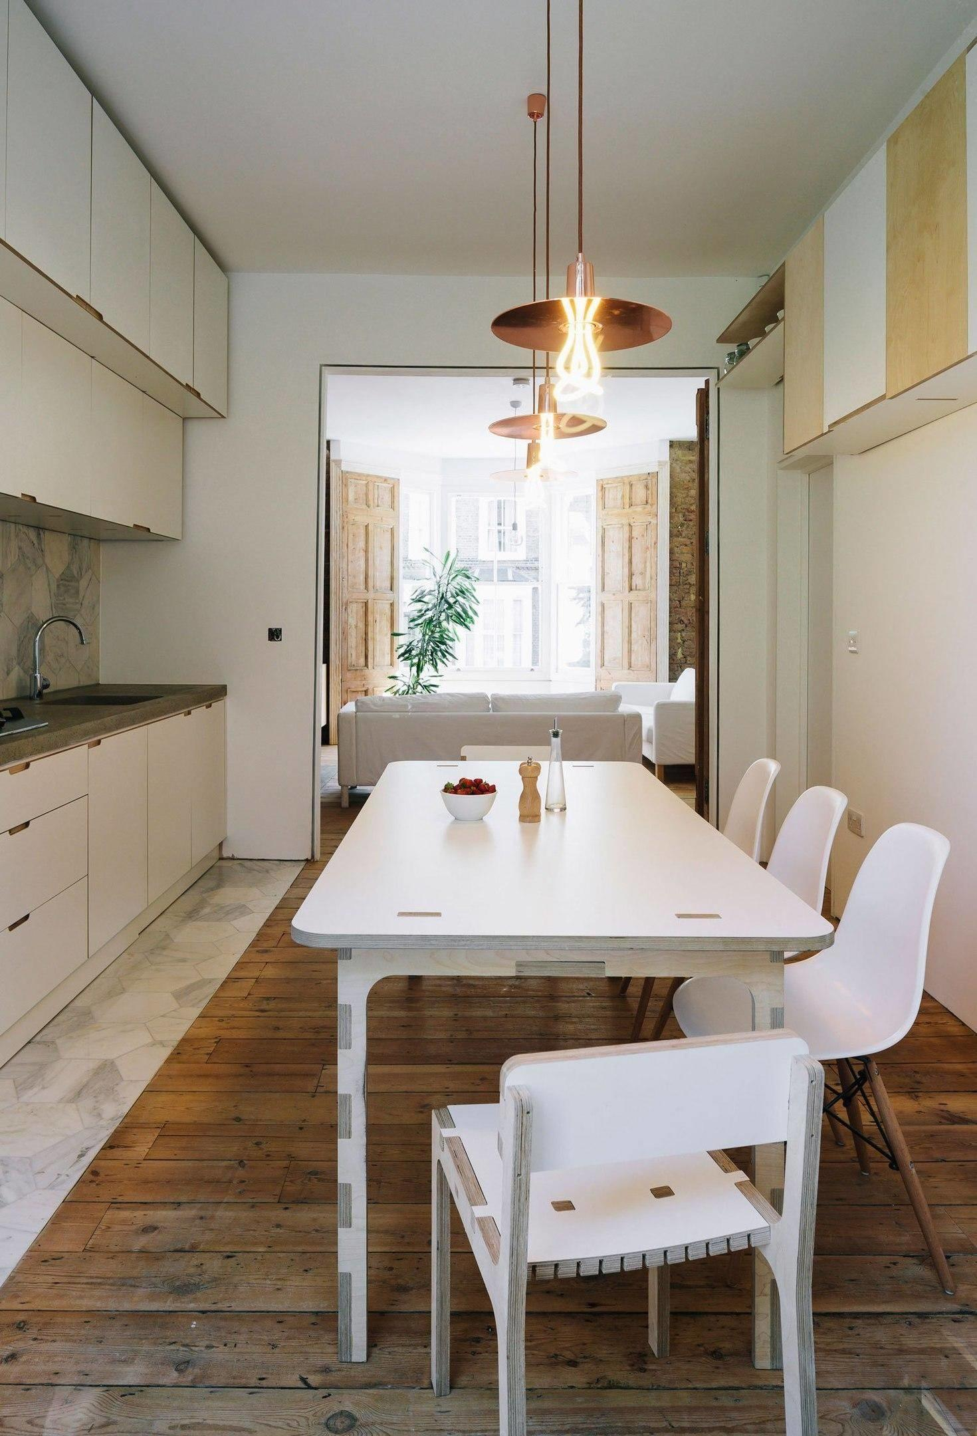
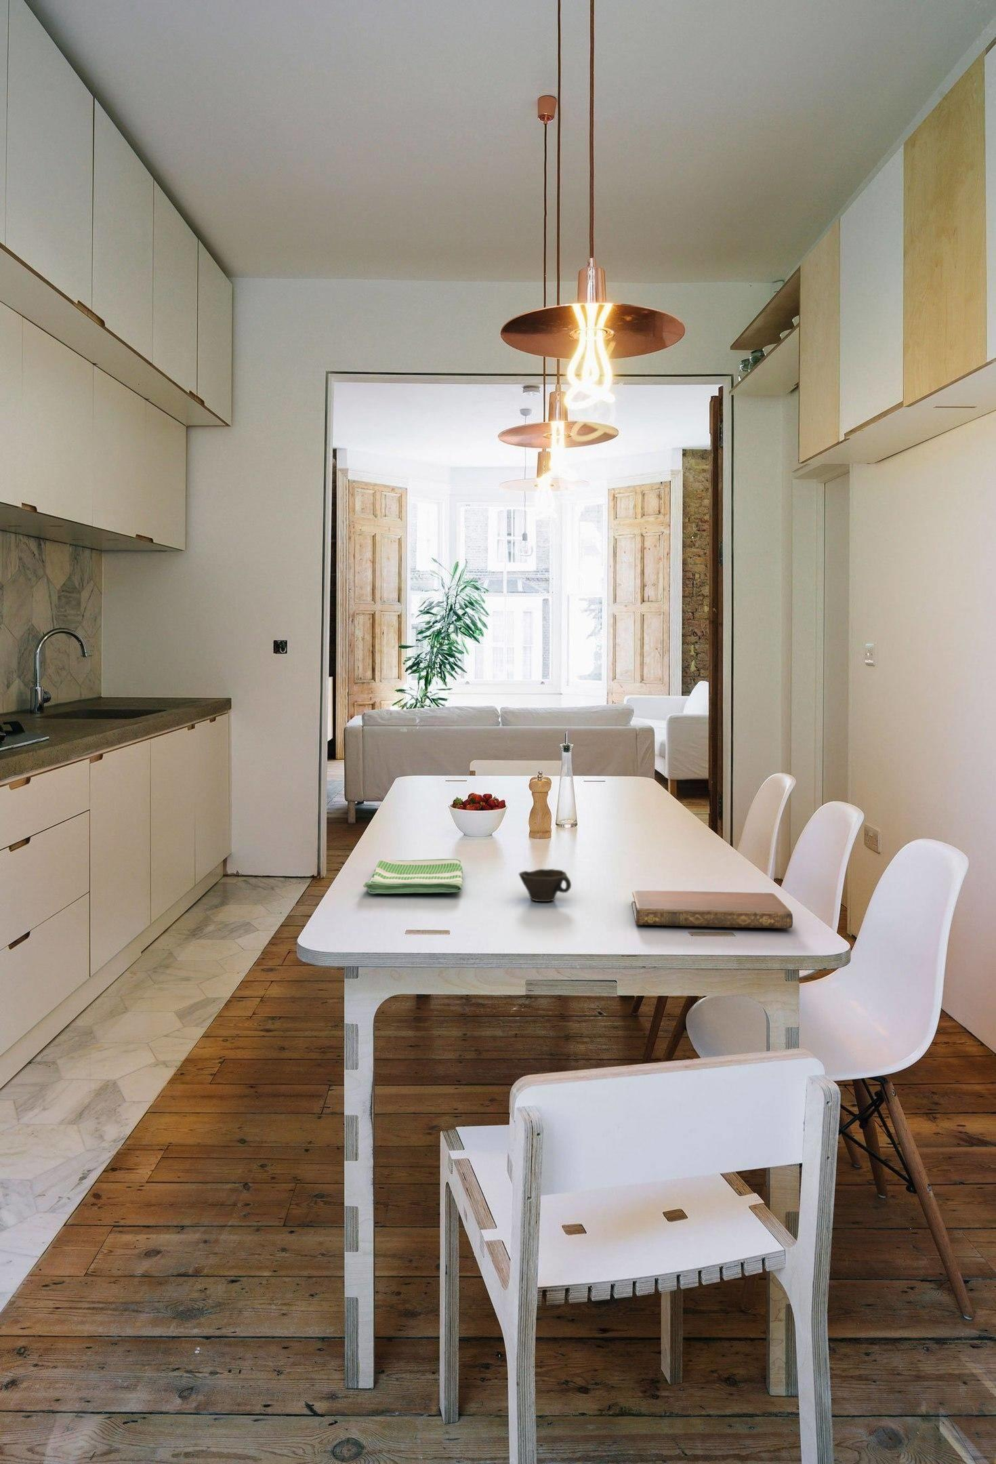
+ cup [518,868,571,903]
+ notebook [630,890,794,929]
+ dish towel [362,858,464,894]
